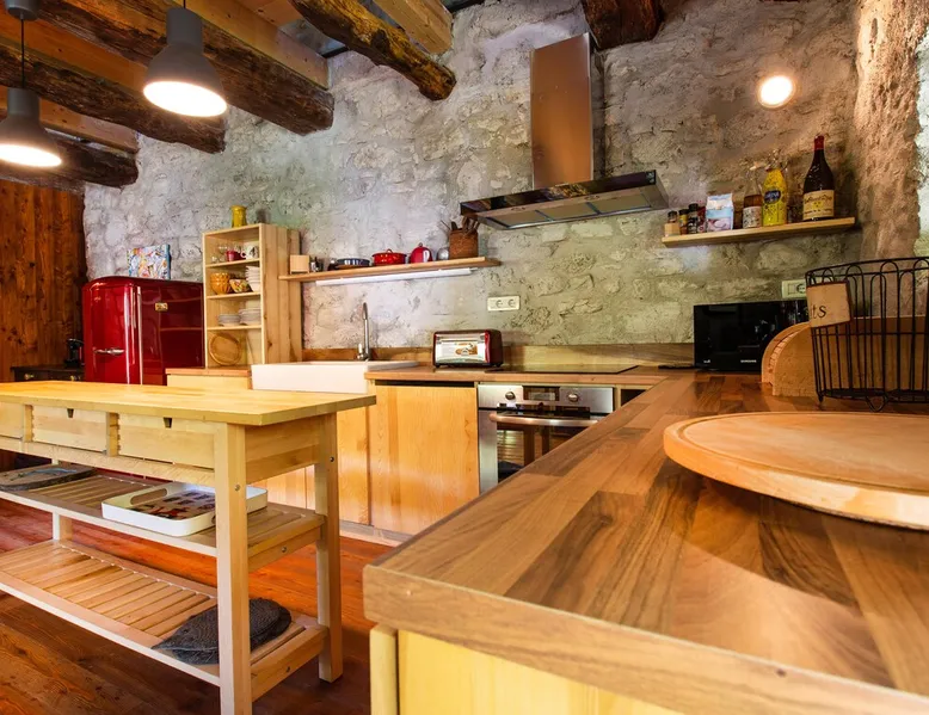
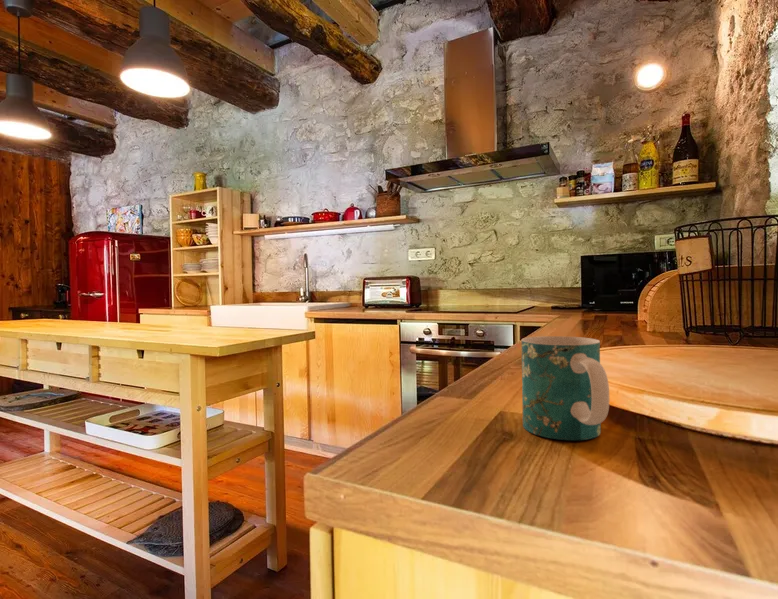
+ mug [521,335,610,441]
